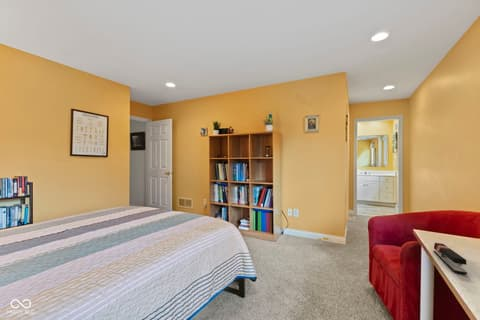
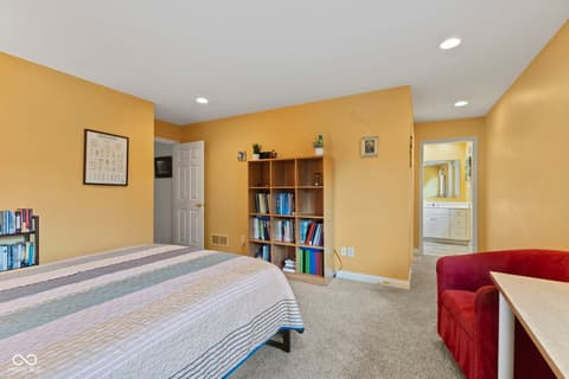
- stapler [433,242,468,275]
